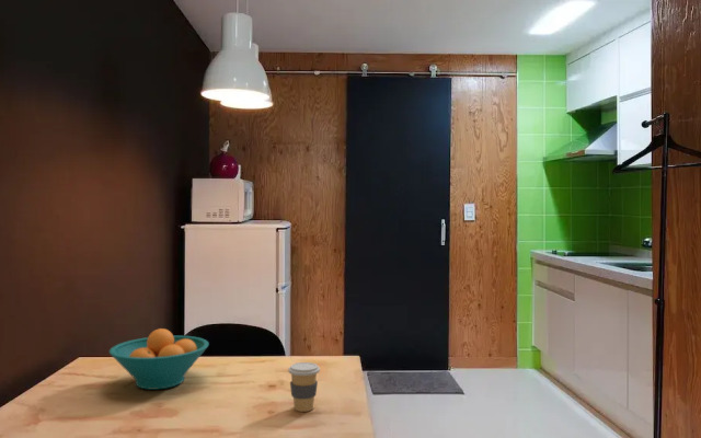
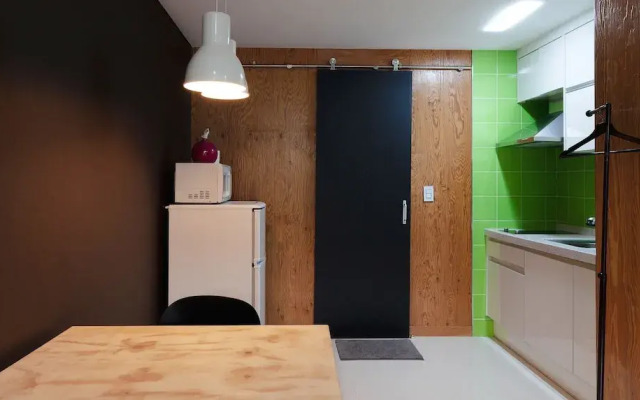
- fruit bowl [108,327,210,391]
- coffee cup [287,361,321,413]
